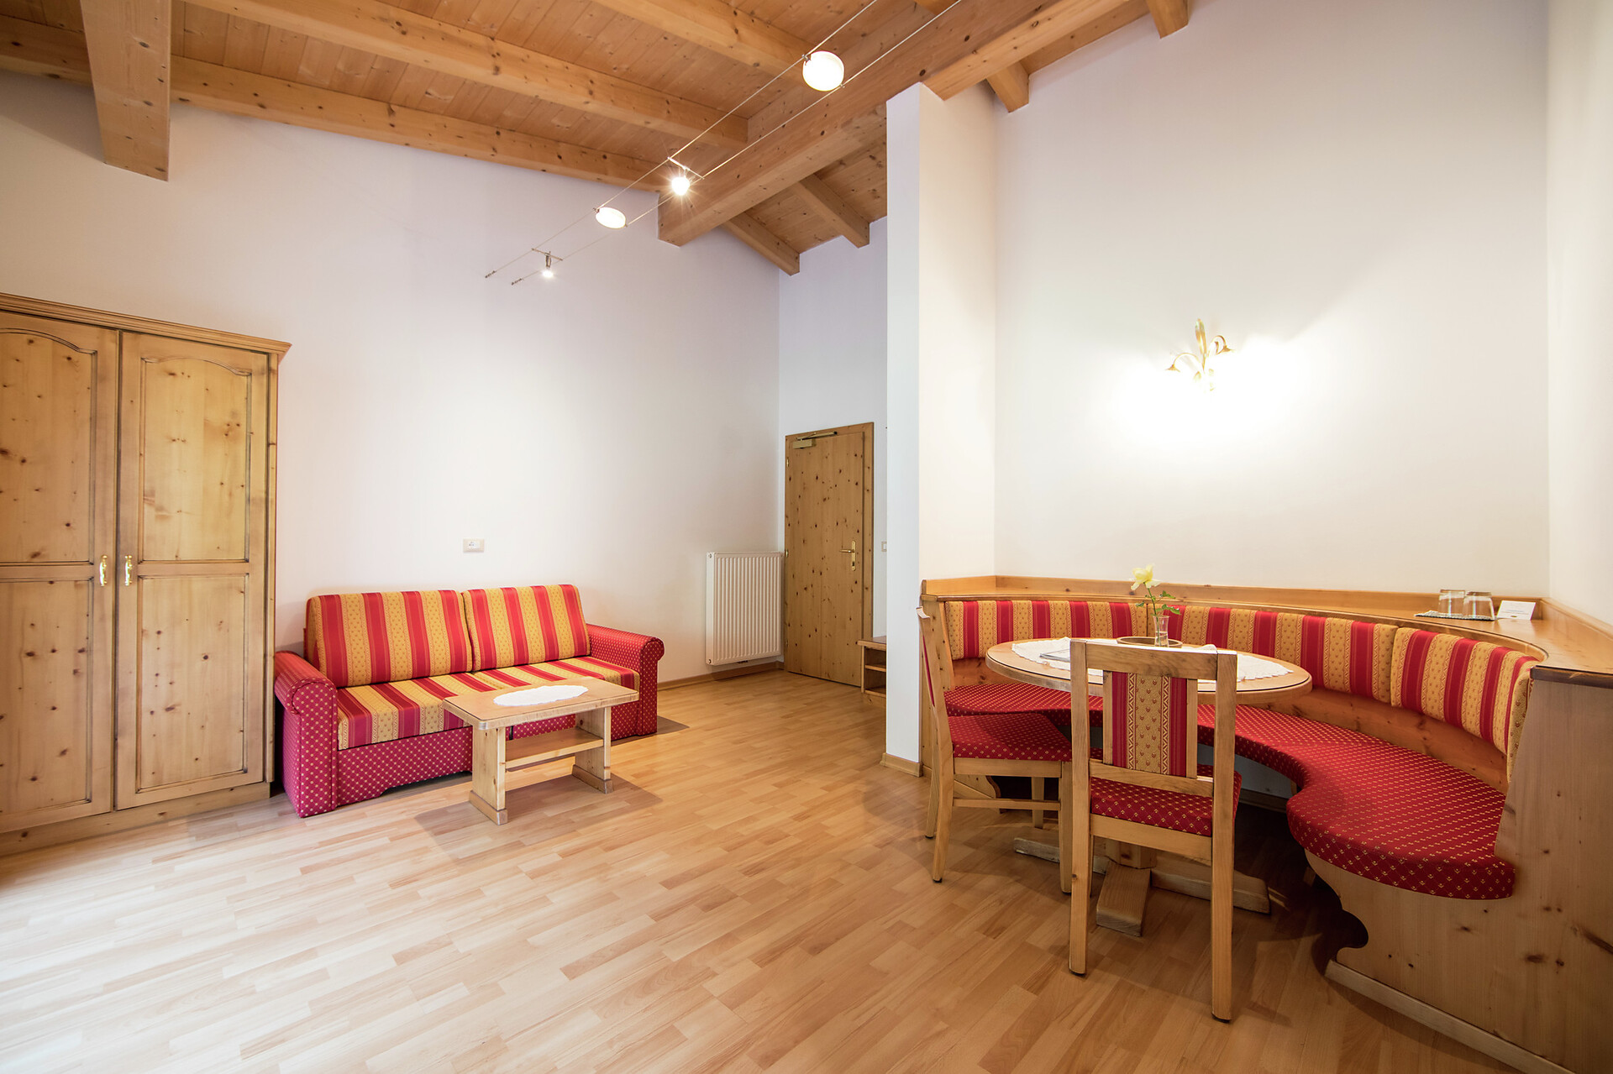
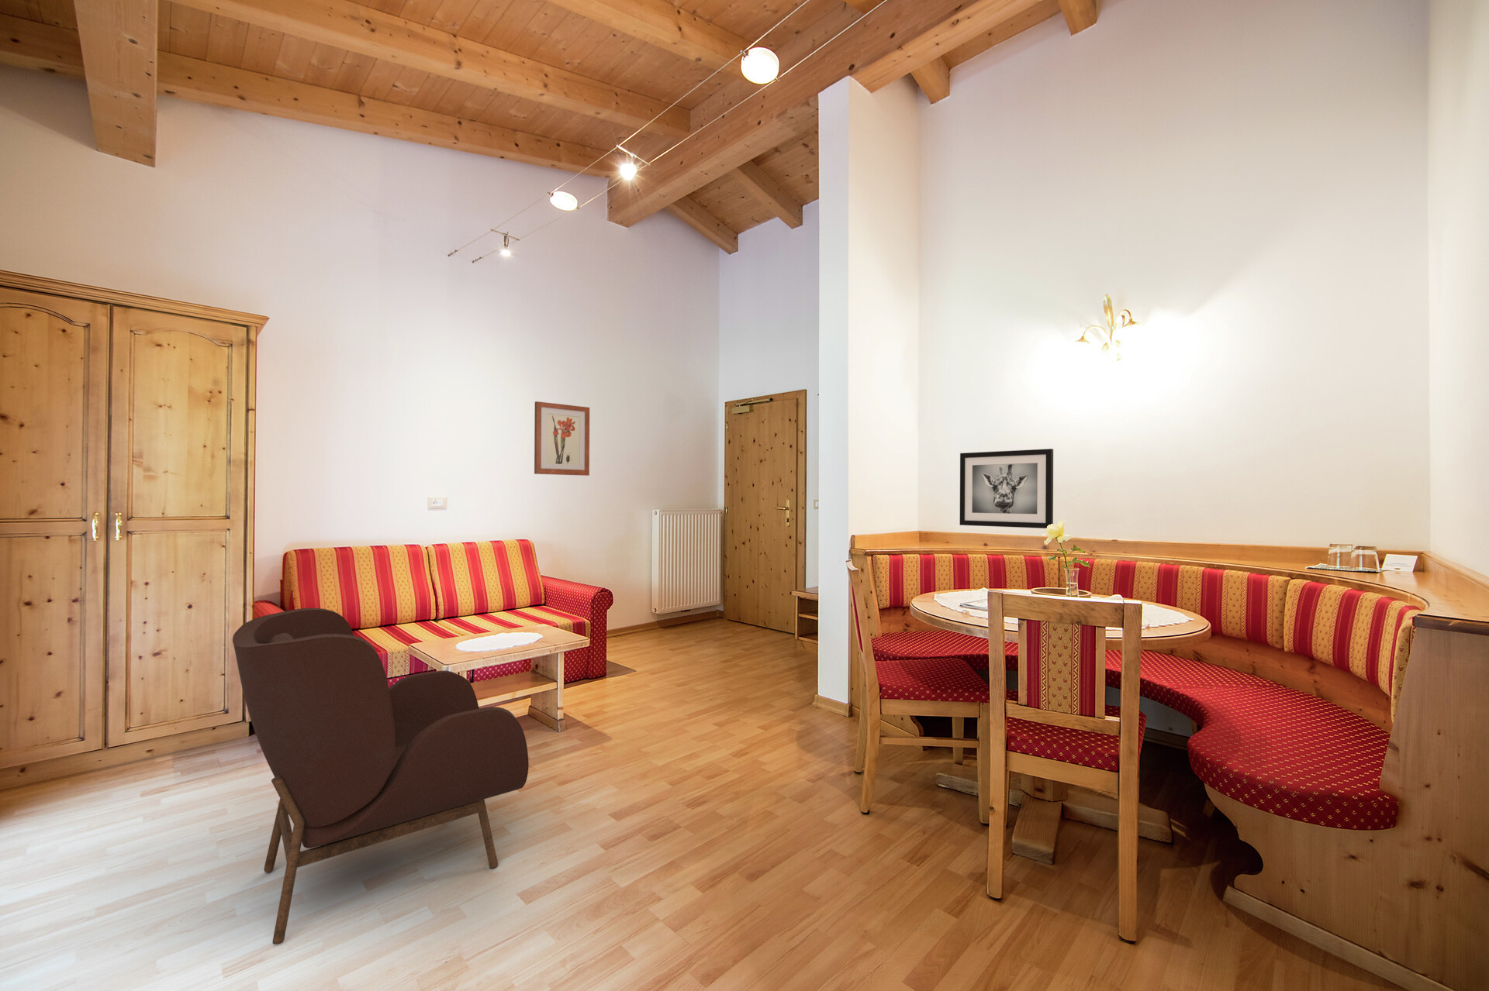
+ armchair [231,607,529,946]
+ wall art [534,400,590,477]
+ wall art [960,448,1054,529]
